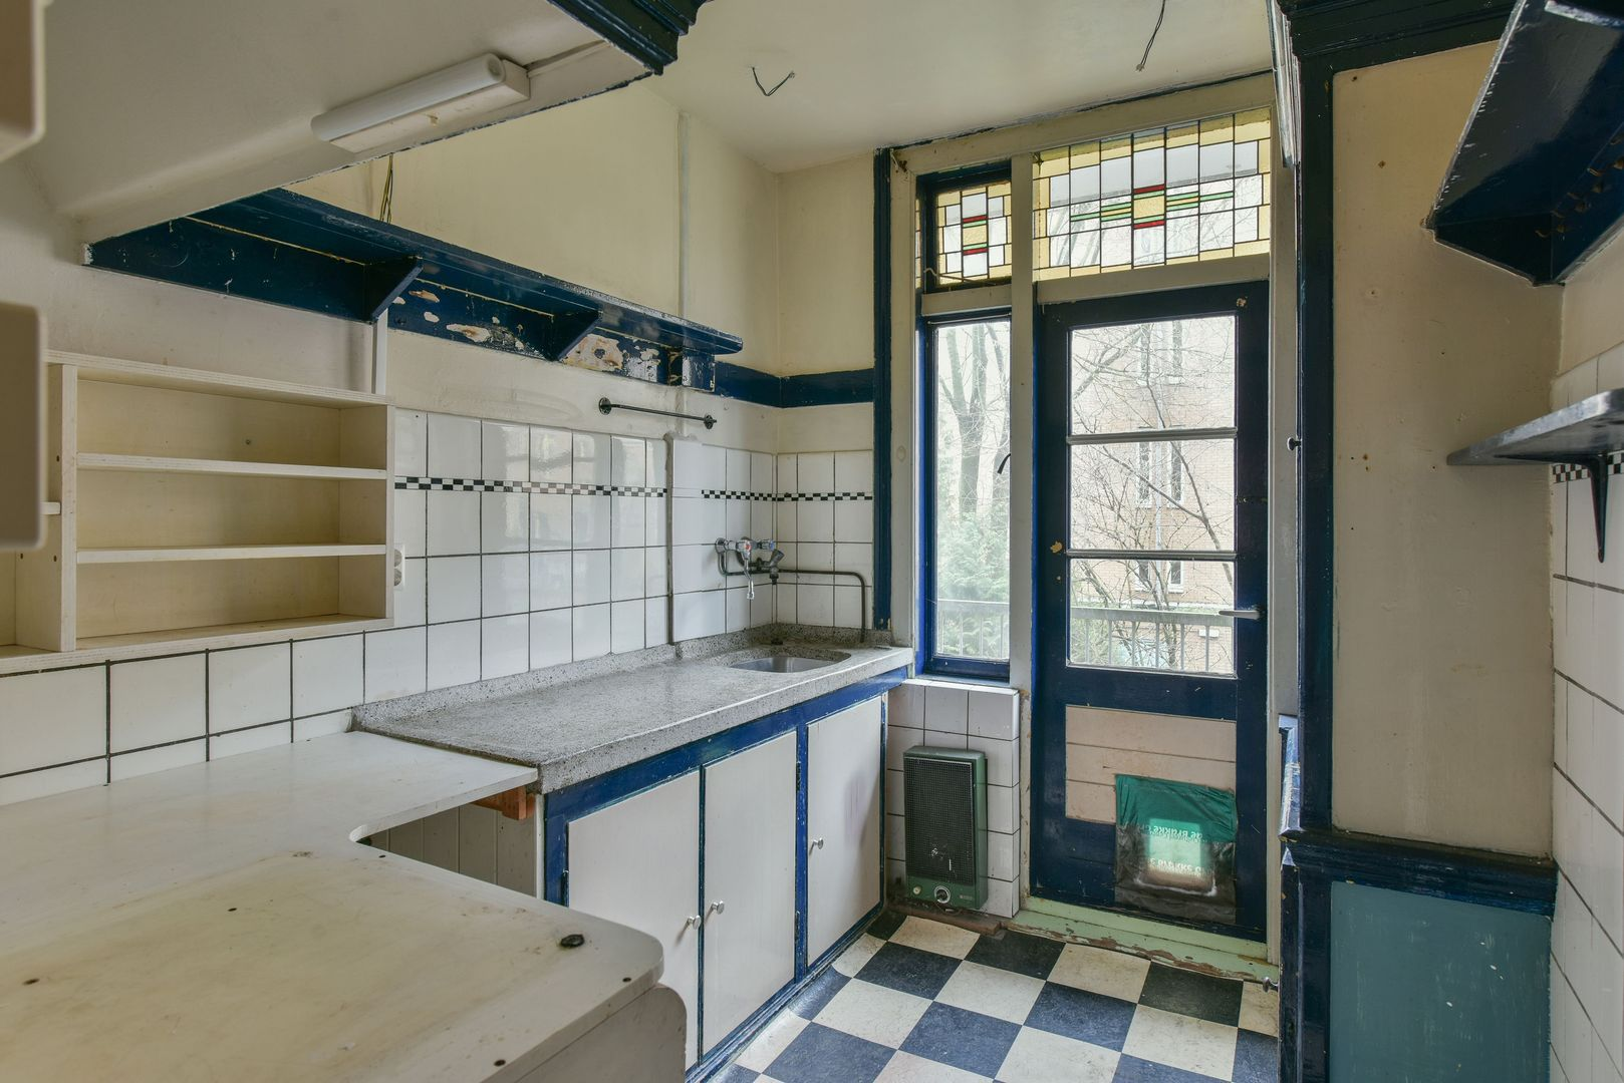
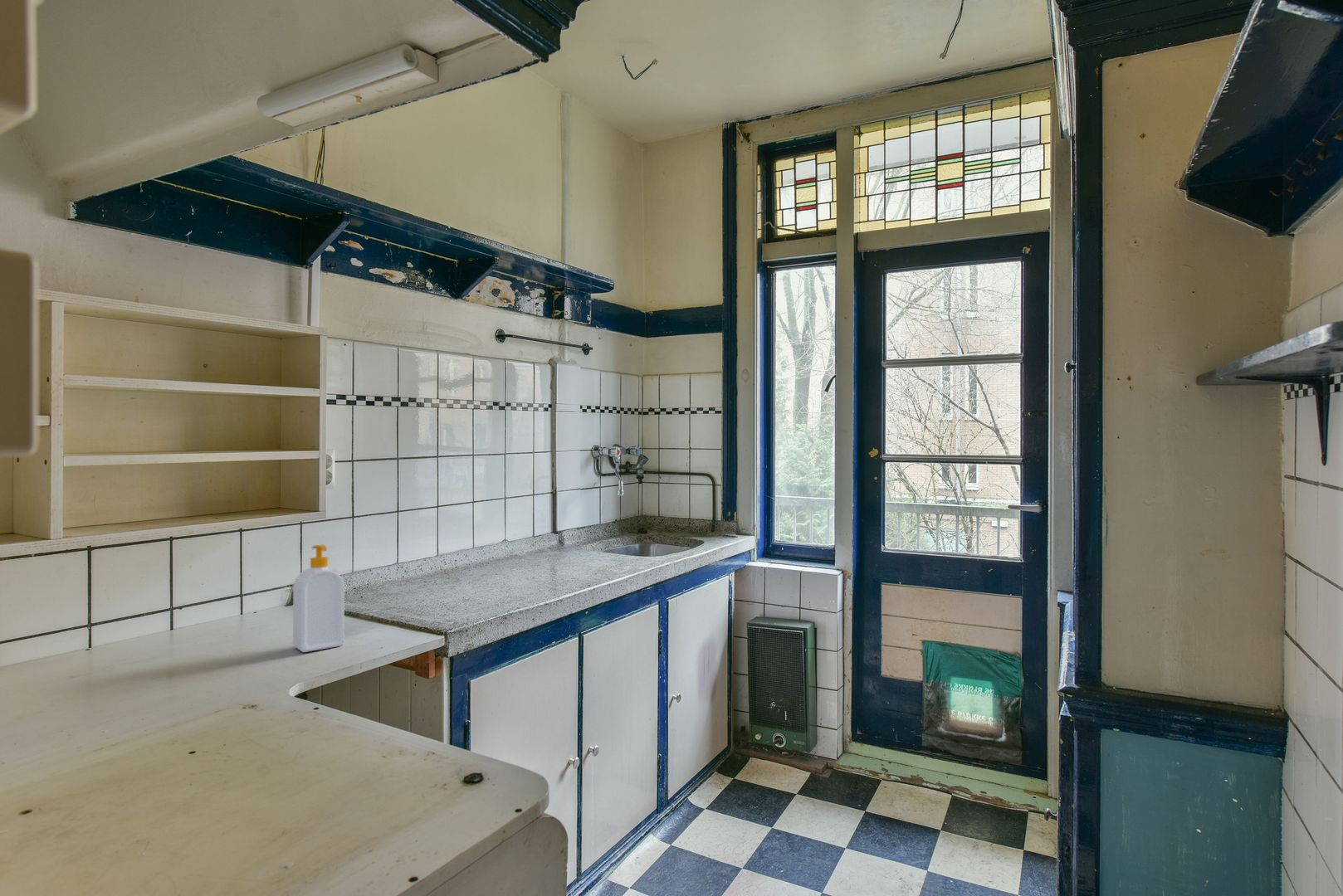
+ soap bottle [292,544,345,653]
